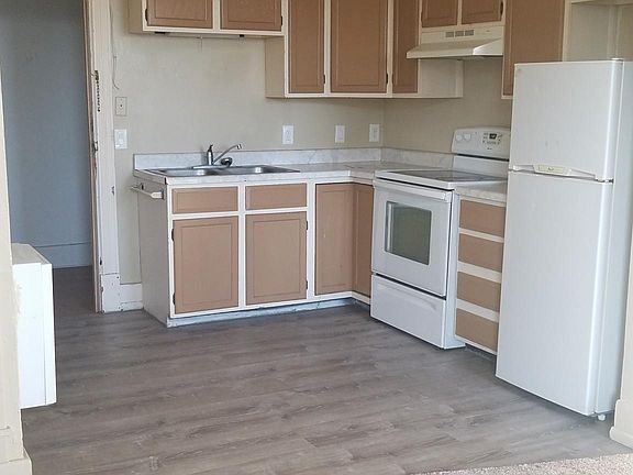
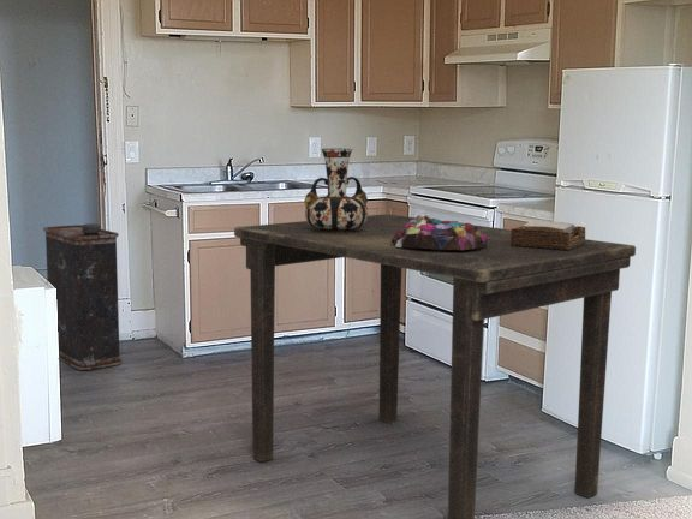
+ napkin holder [511,219,586,250]
+ dining table [233,213,637,519]
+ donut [392,214,487,250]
+ vase [303,148,369,233]
+ oil can [42,222,123,371]
